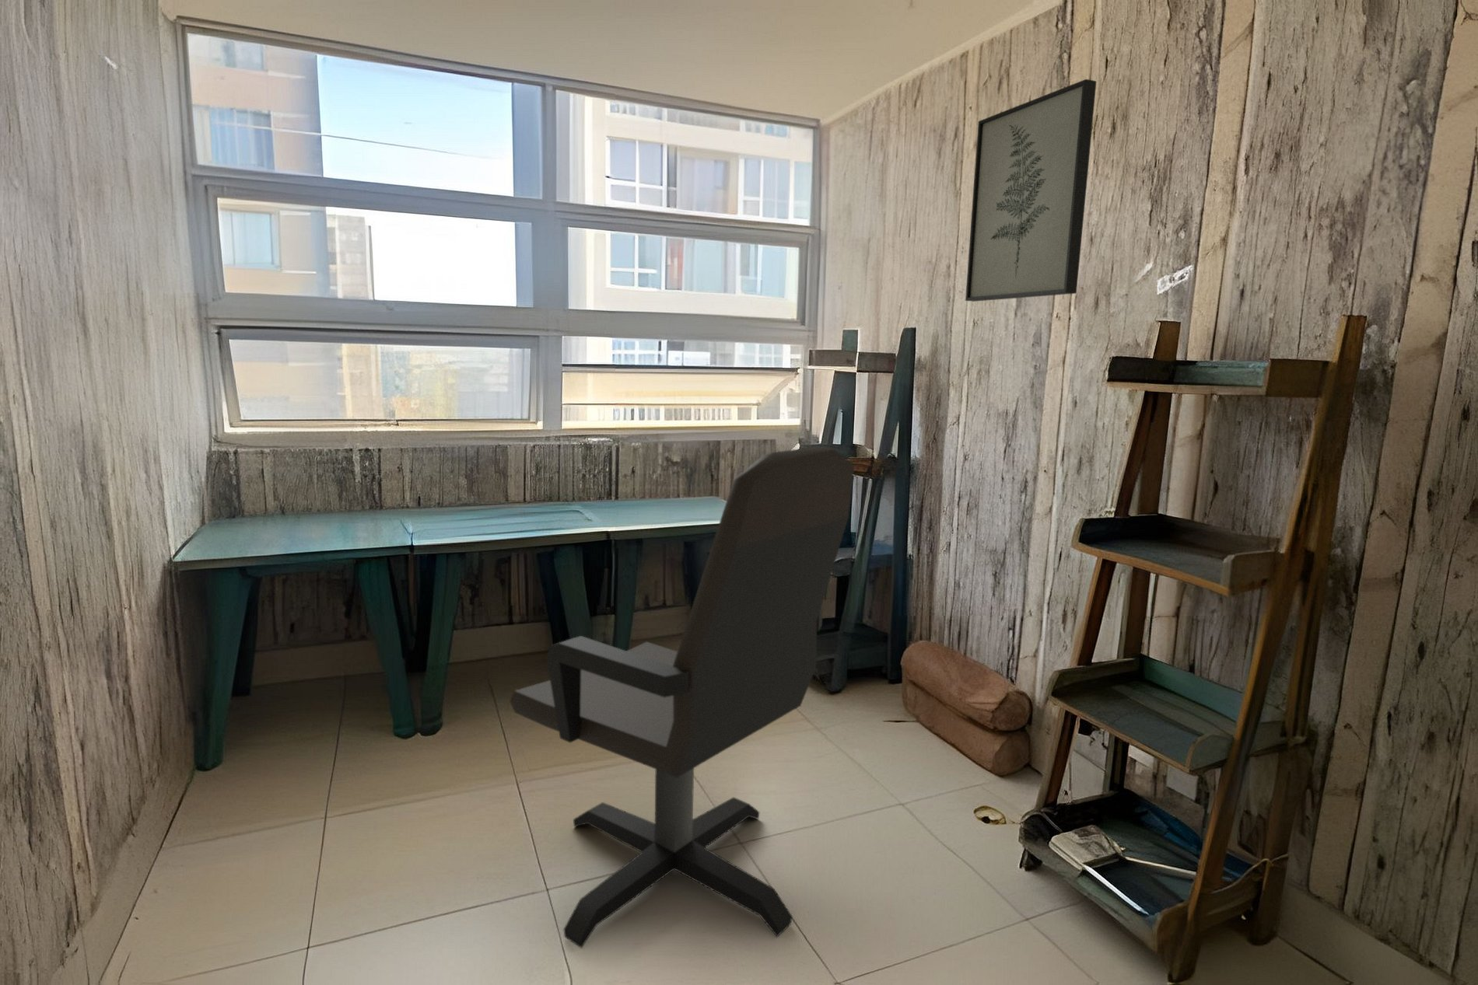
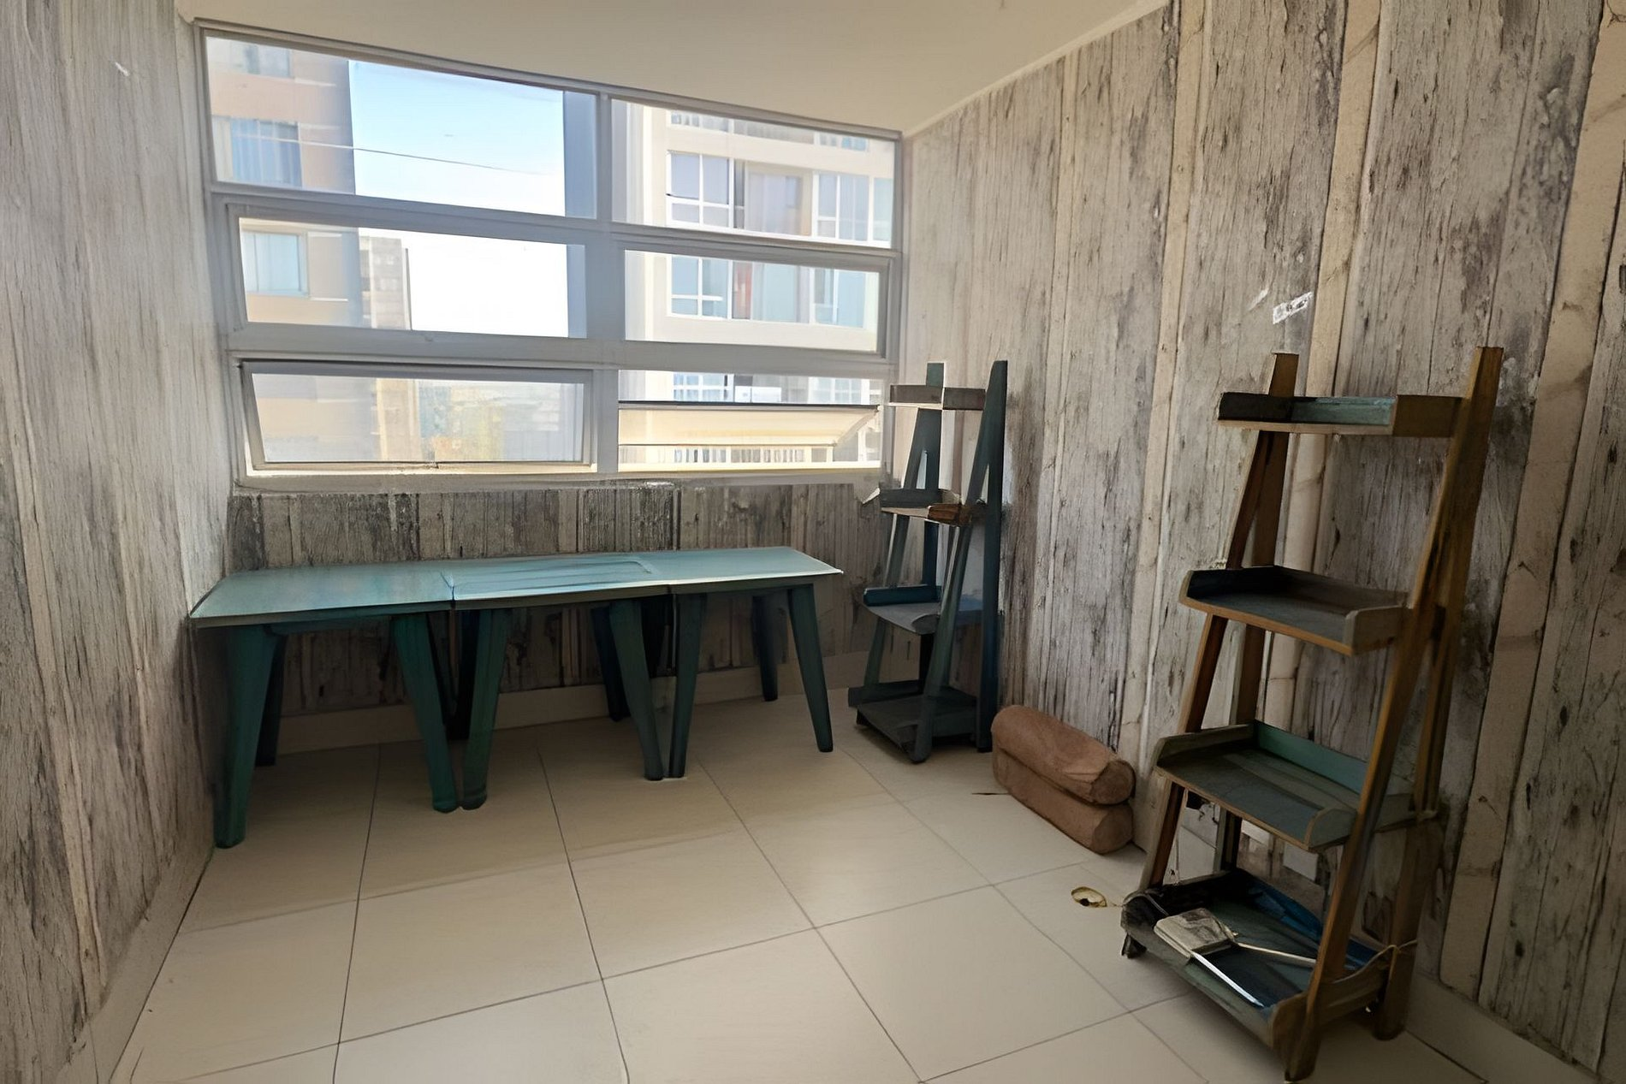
- wall art [964,78,1096,302]
- office chair [509,445,856,949]
